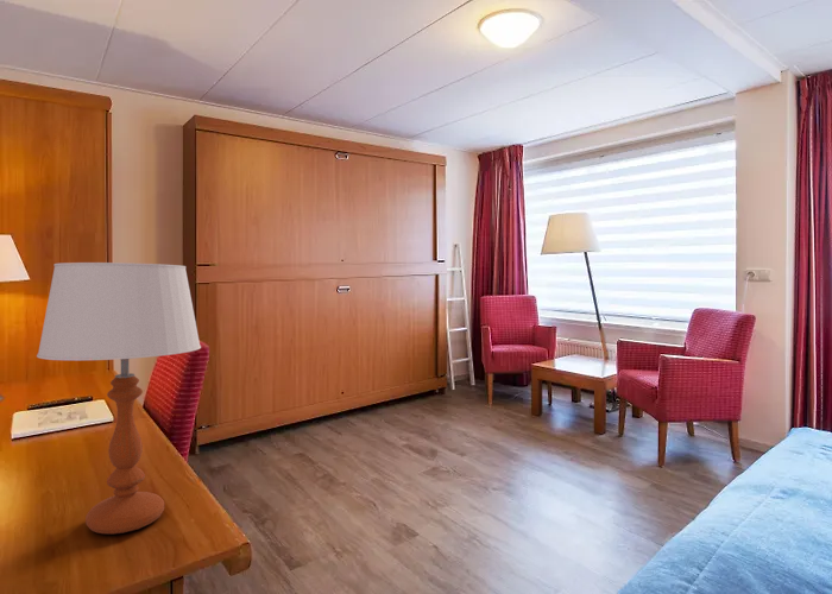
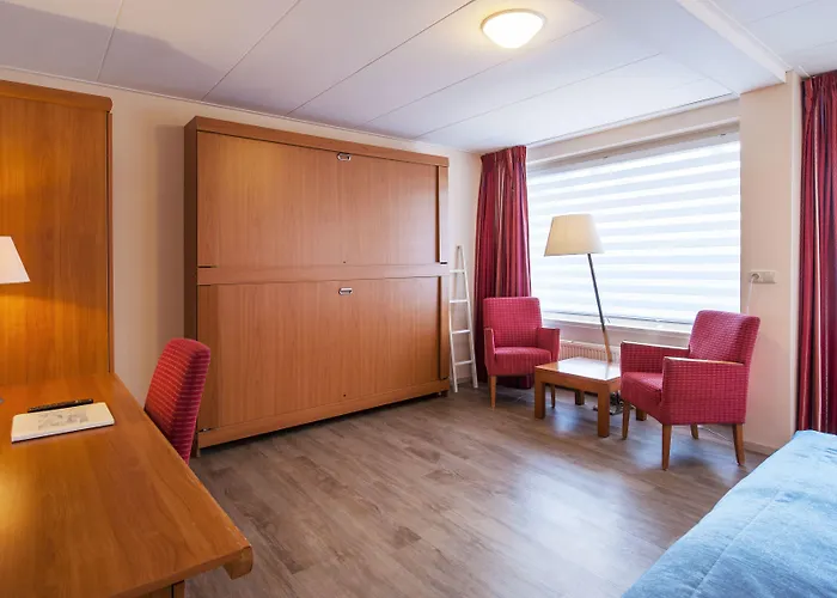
- table lamp [36,261,202,535]
